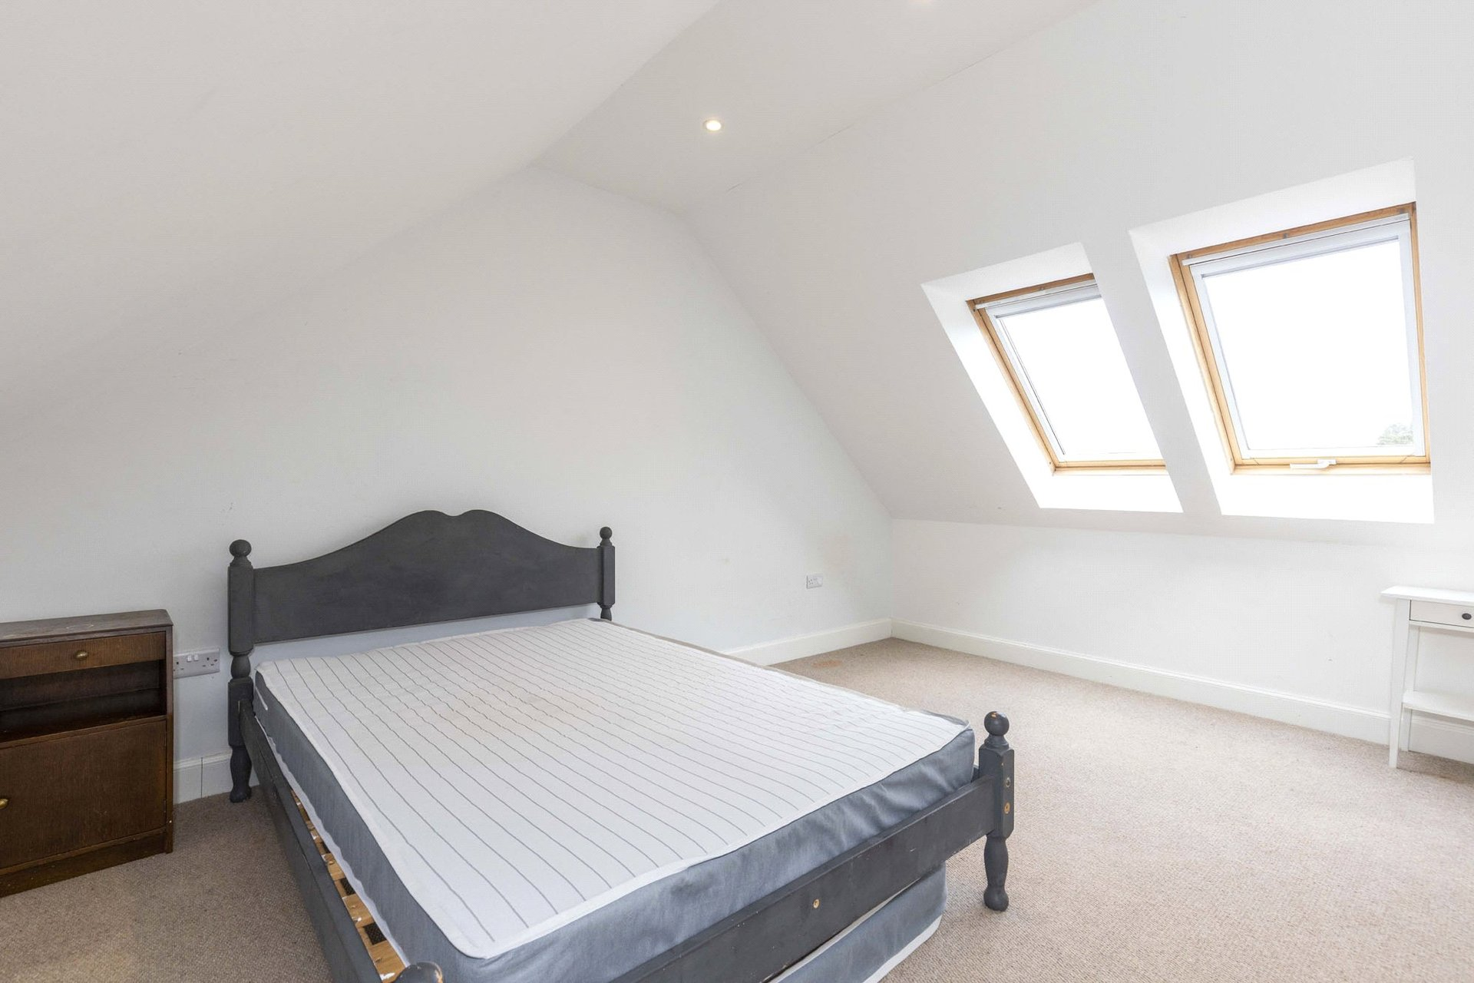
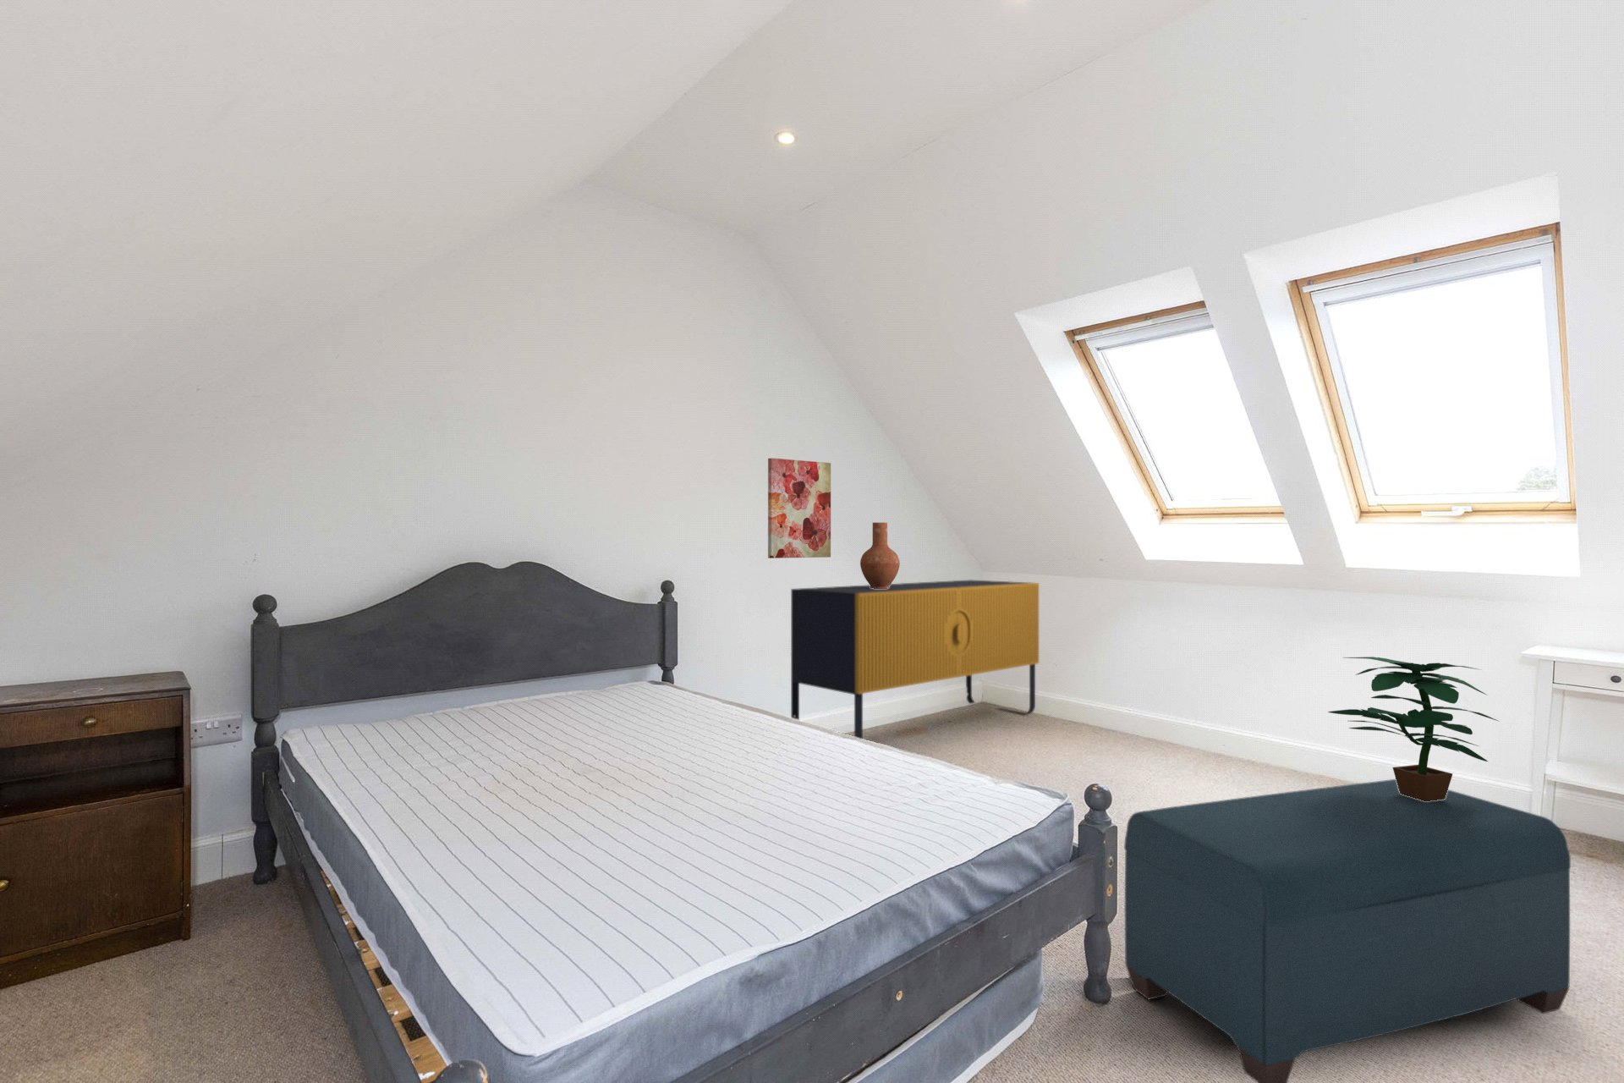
+ wall art [767,457,831,560]
+ bench [1124,778,1572,1083]
+ sideboard [790,579,1039,740]
+ potted plant [1327,655,1501,801]
+ vase [859,522,900,589]
